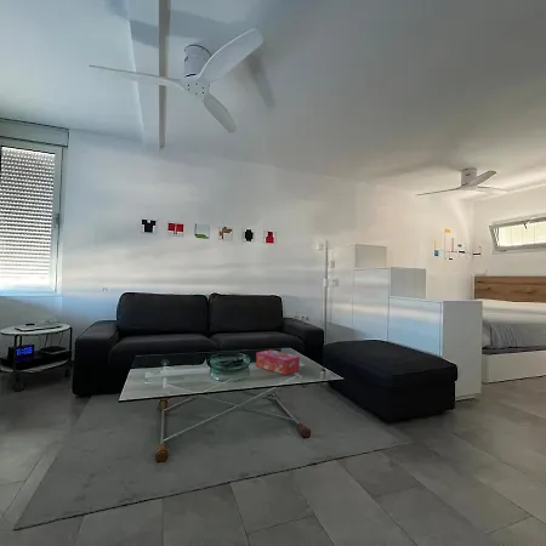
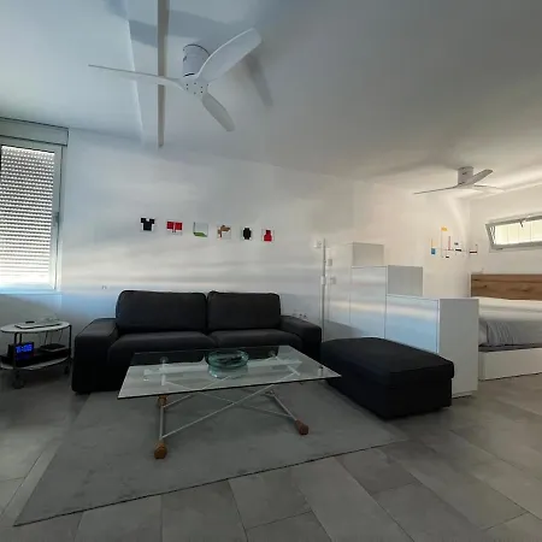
- tissue box [255,348,301,376]
